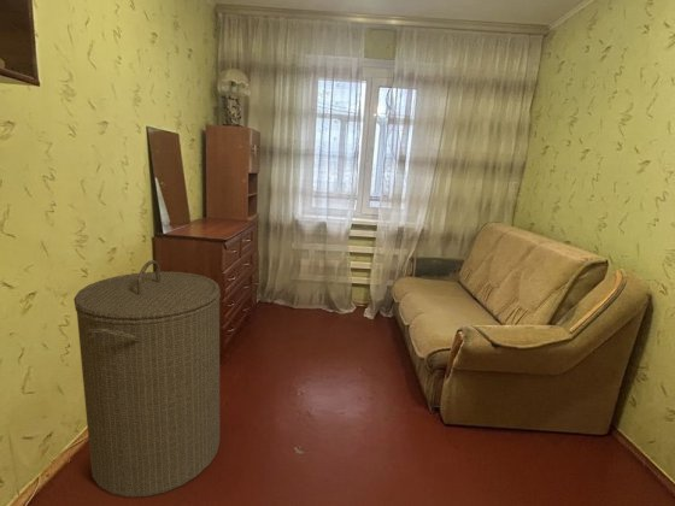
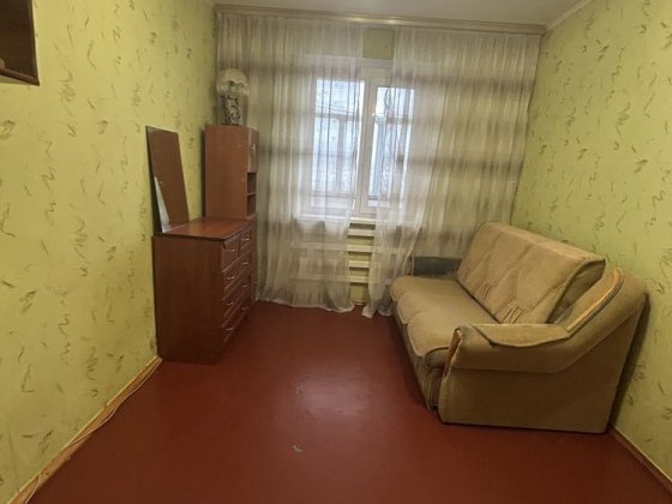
- laundry hamper [72,259,222,499]
